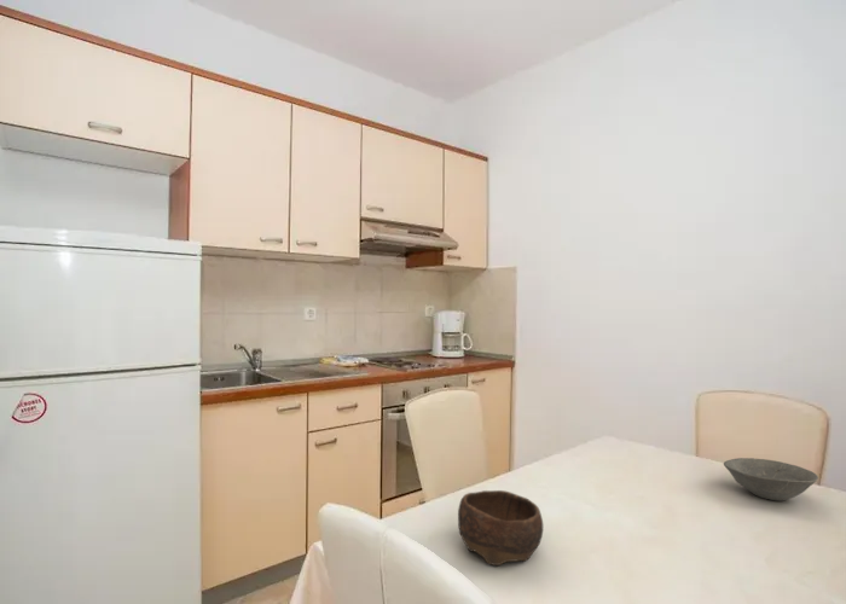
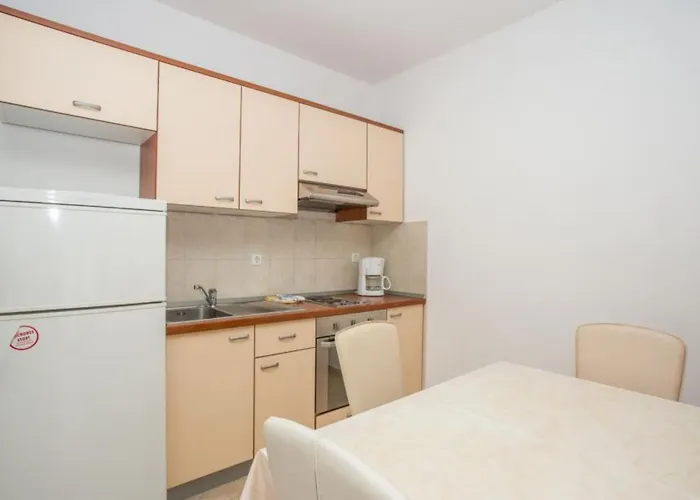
- bowl [457,489,544,567]
- bowl [723,457,819,503]
